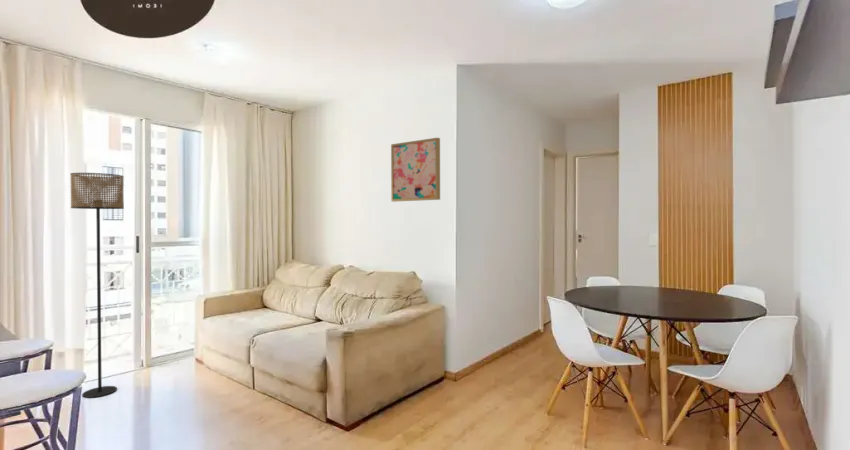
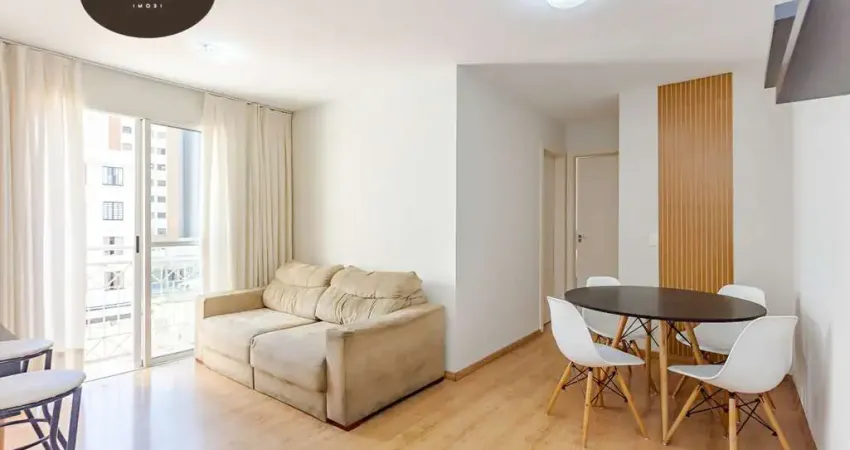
- floor lamp [69,172,125,399]
- wall art [390,137,441,203]
